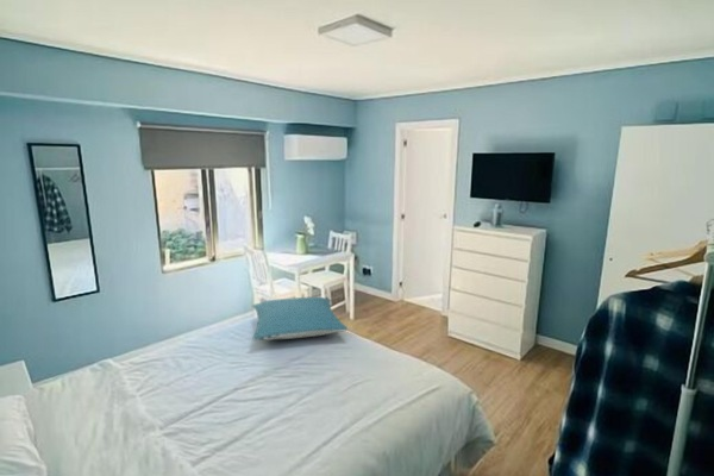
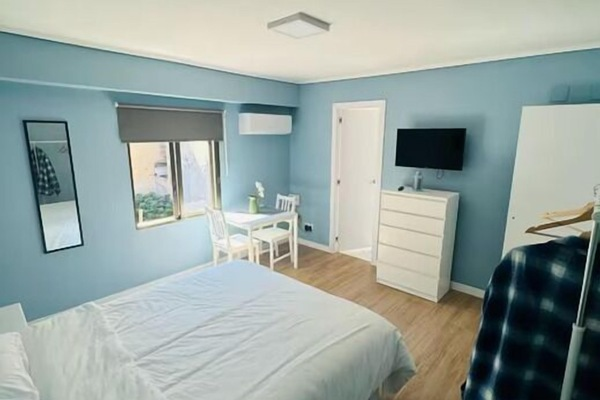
- pillow [251,295,349,342]
